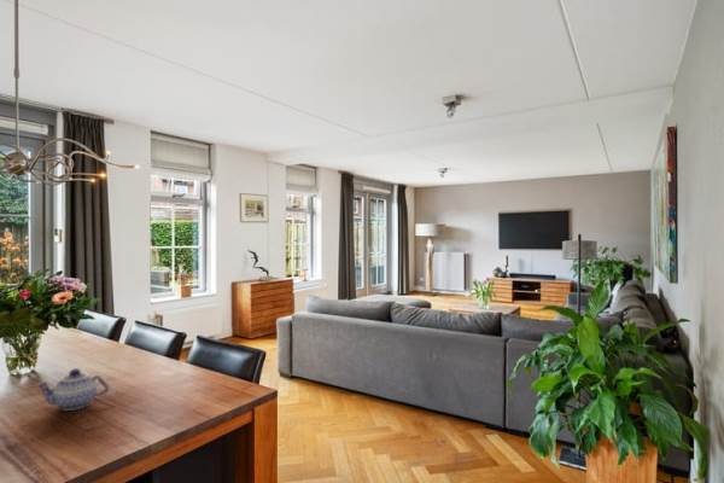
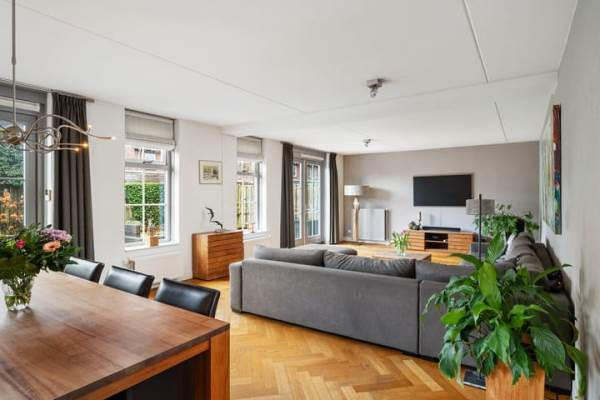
- teapot [35,367,111,412]
